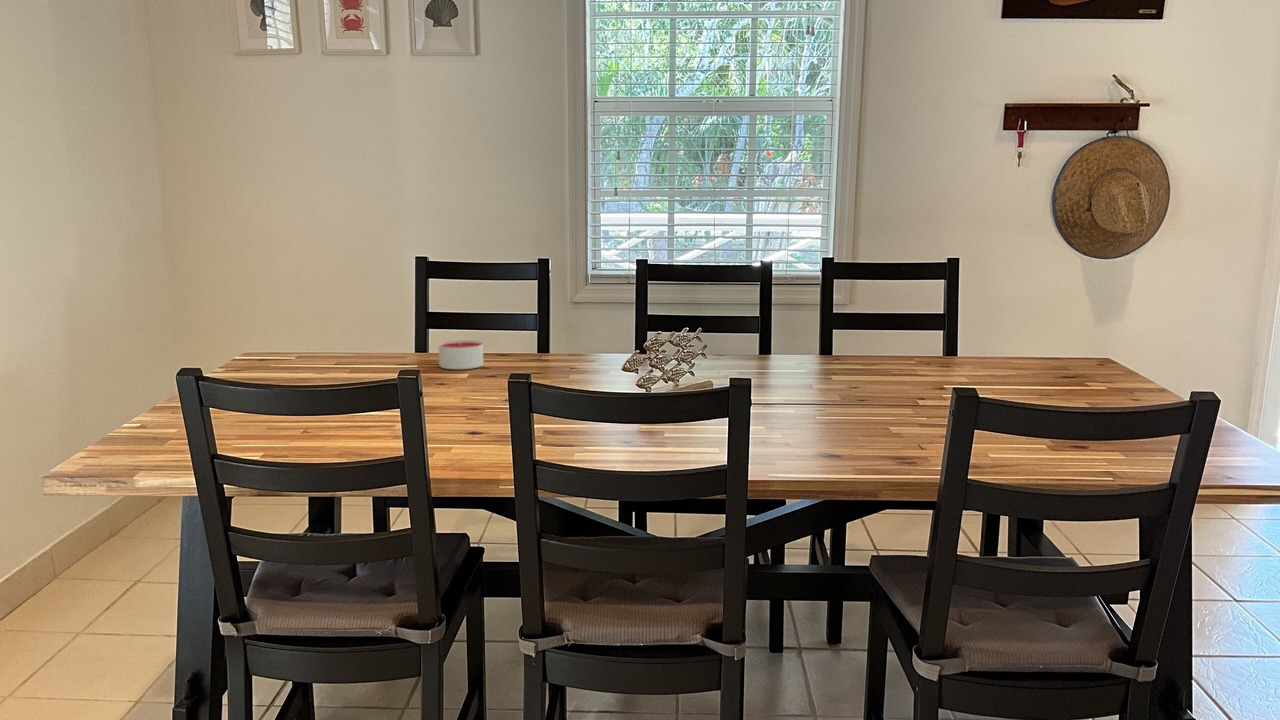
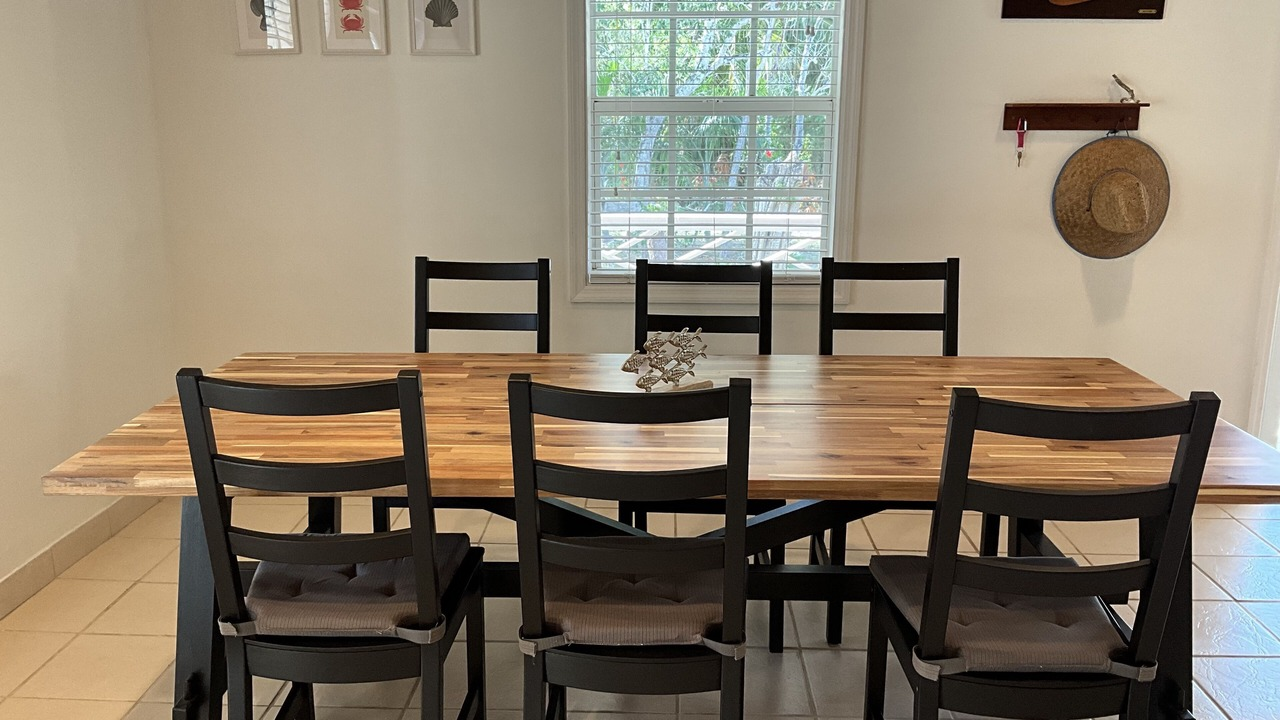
- candle [438,339,484,370]
